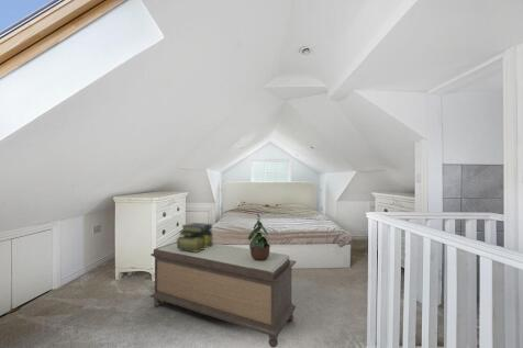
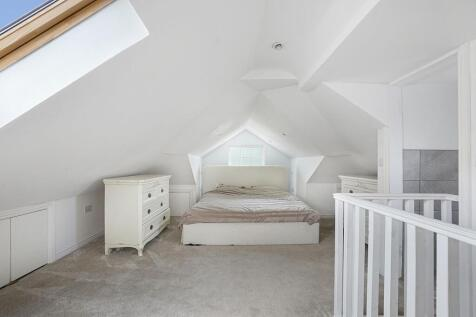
- bench [149,240,297,348]
- potted plant [247,212,274,261]
- stack of books [176,222,215,251]
